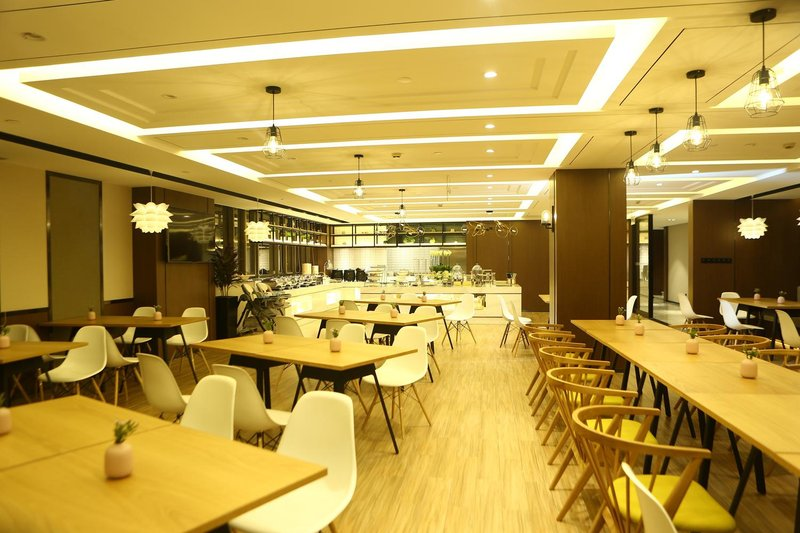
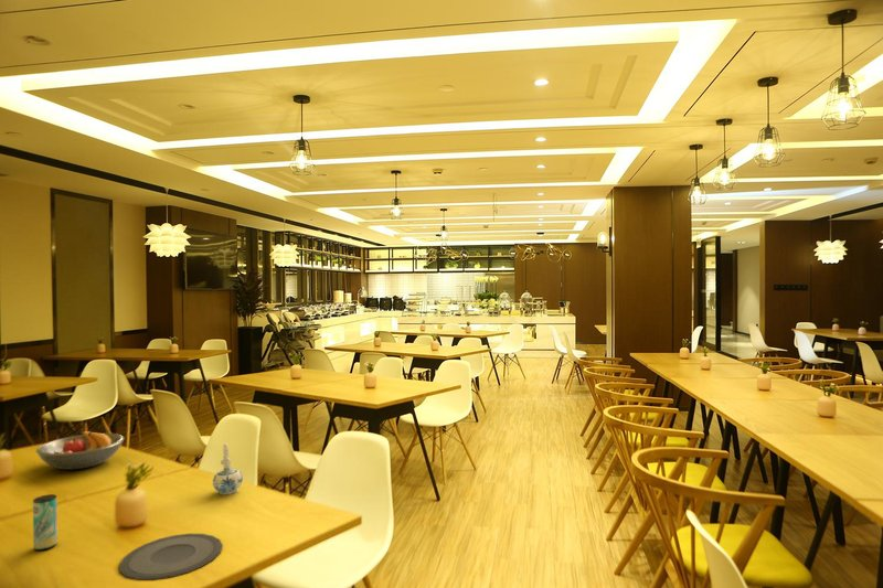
+ plate [118,533,224,581]
+ beverage can [32,493,58,552]
+ ceramic pitcher [212,442,244,495]
+ fruit bowl [35,430,126,471]
